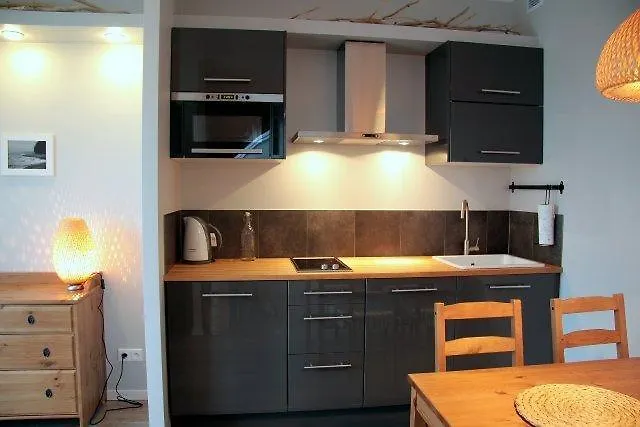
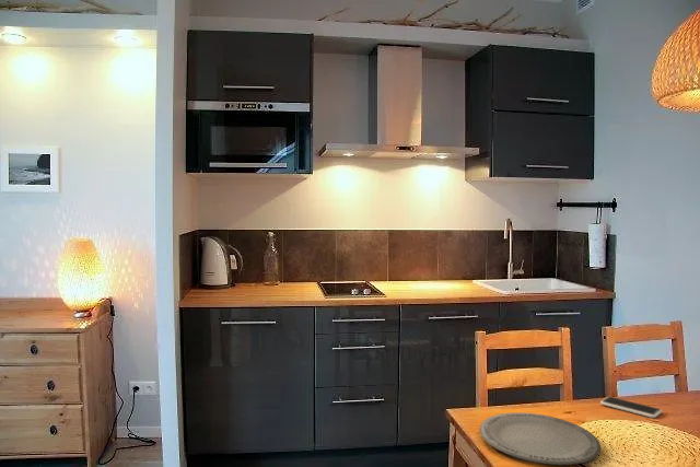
+ smartphone [599,396,663,419]
+ plate [479,411,602,466]
